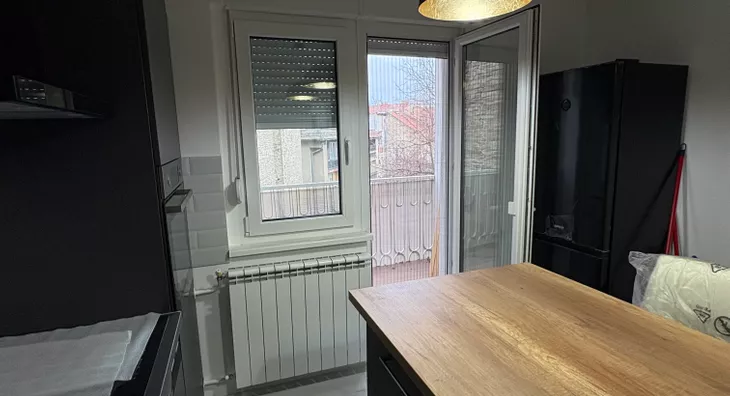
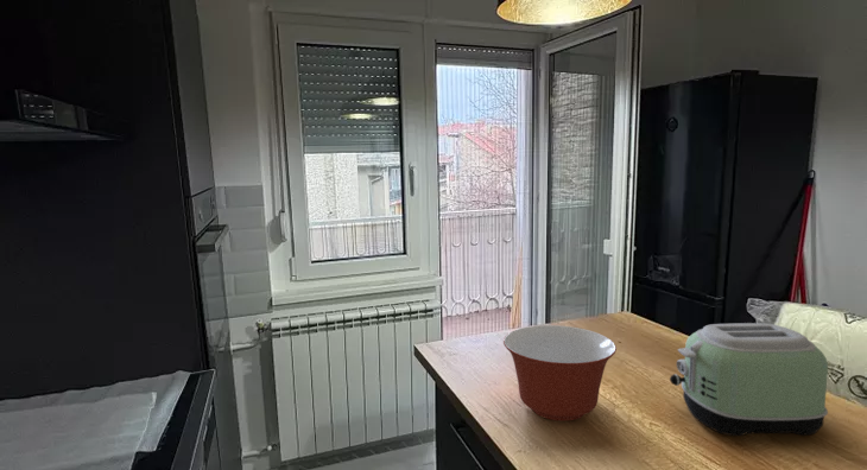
+ toaster [669,322,829,437]
+ mixing bowl [502,324,618,423]
